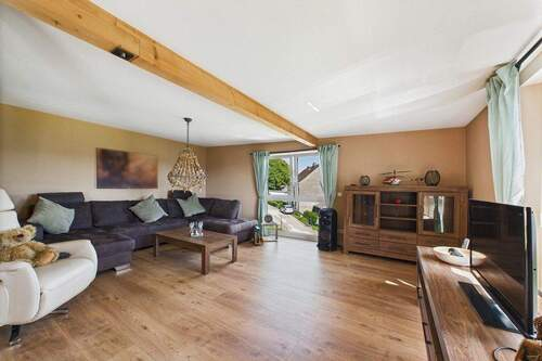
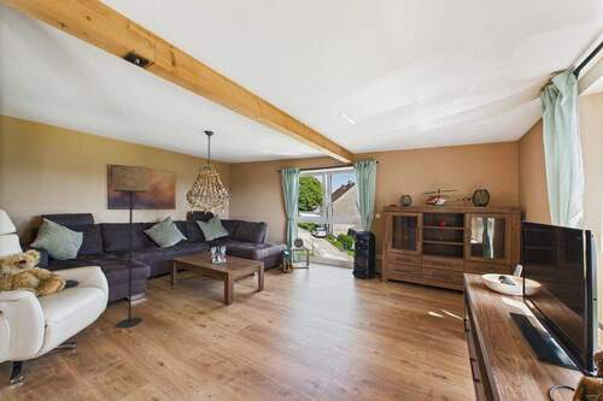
+ floor lamp [111,165,151,329]
